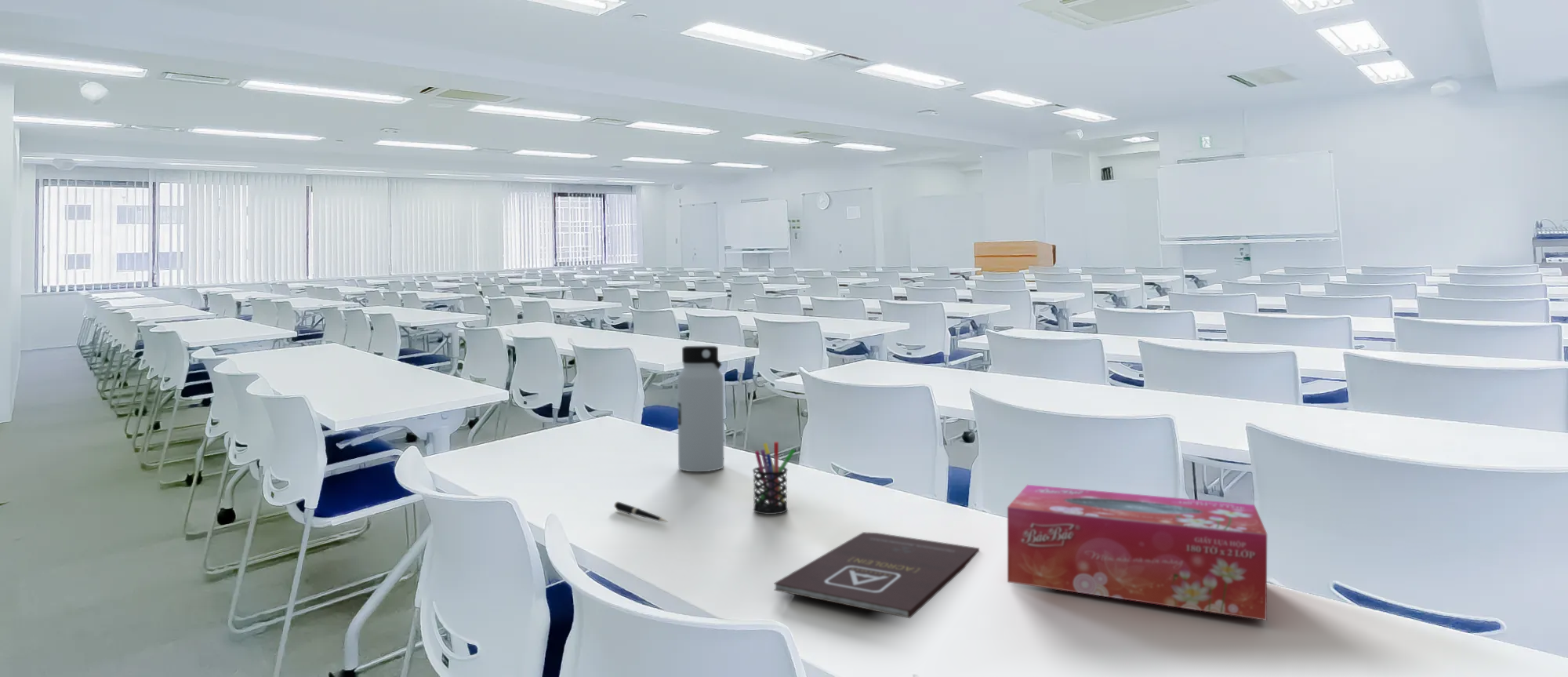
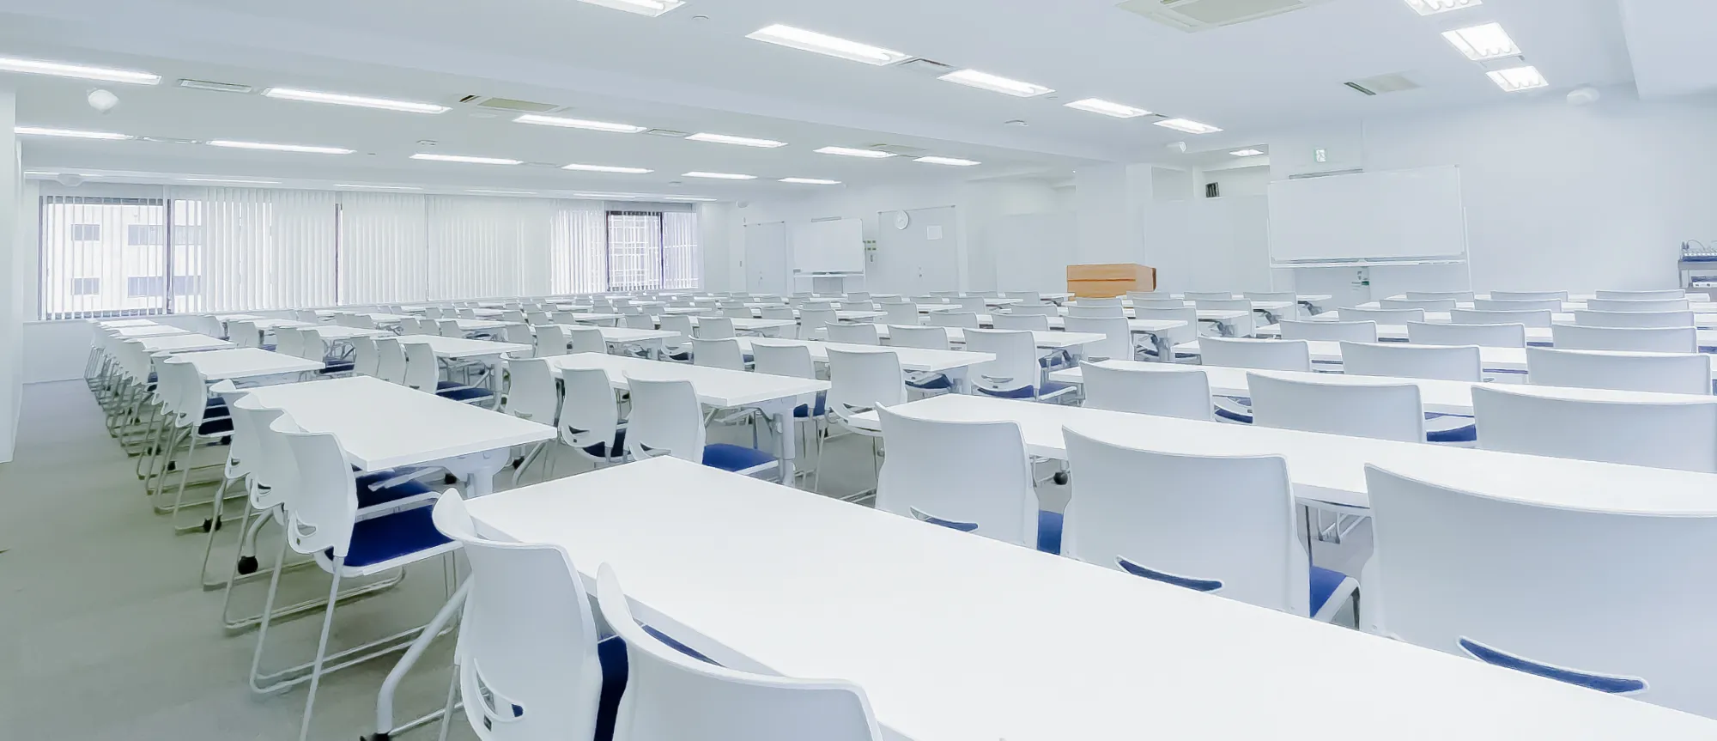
- pen holder [752,441,796,515]
- water bottle [677,345,724,472]
- tissue box [1007,484,1268,621]
- pen [613,500,670,523]
- book [773,531,980,619]
